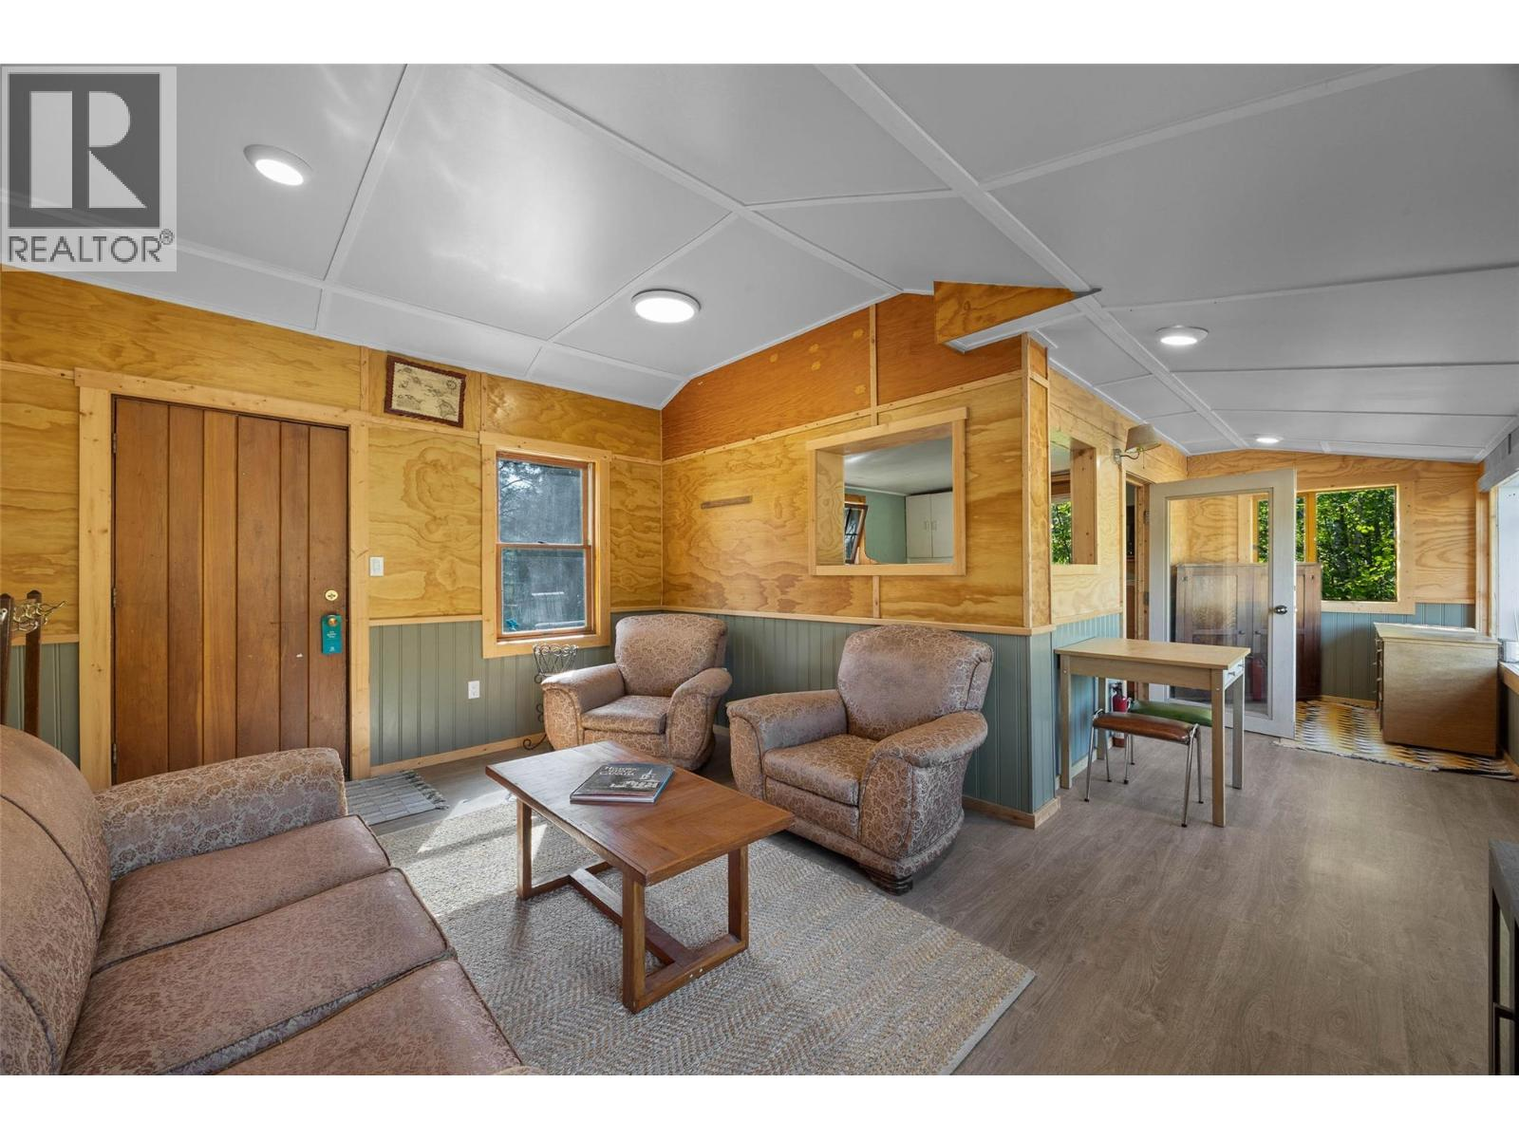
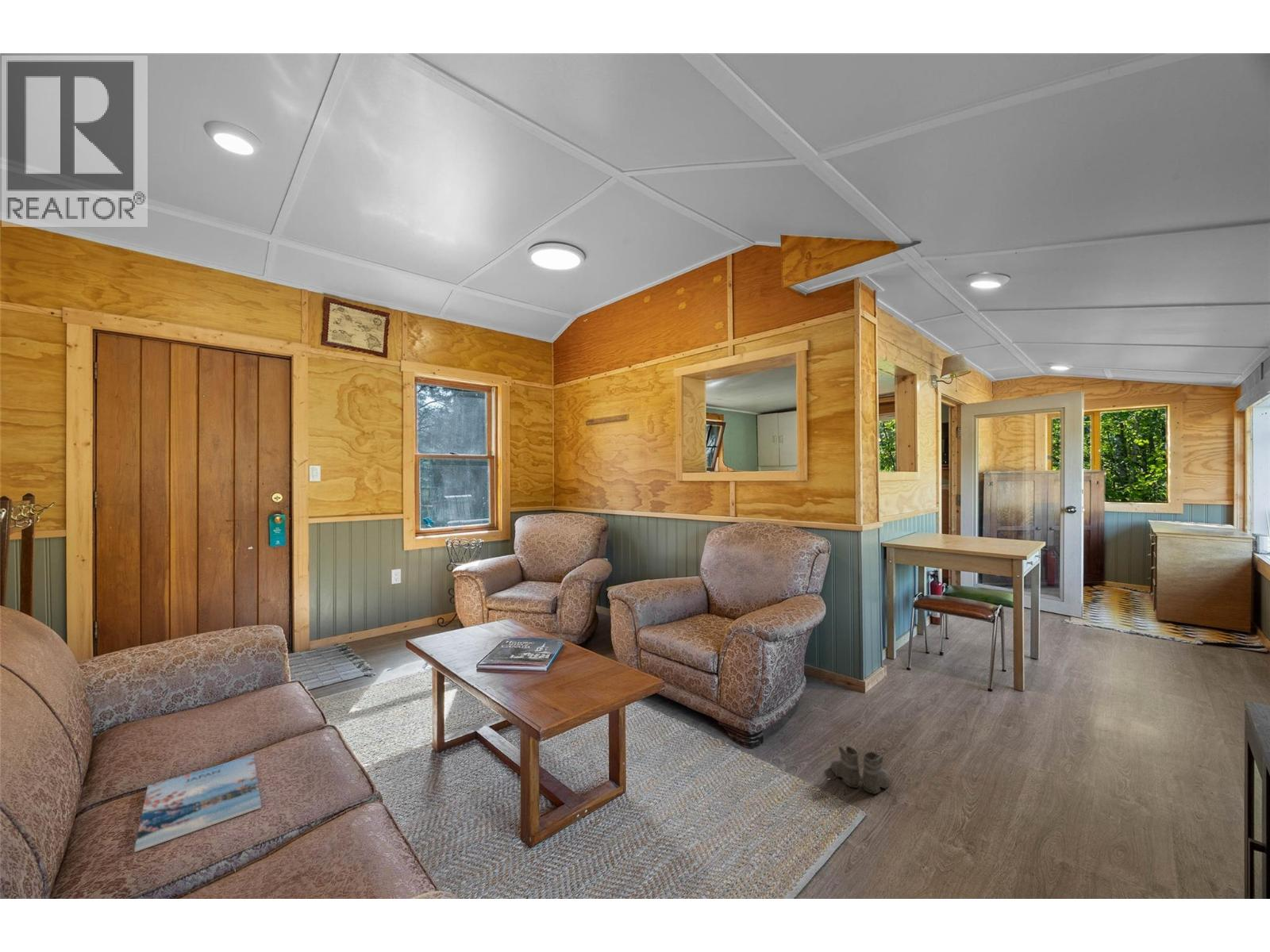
+ magazine [134,754,262,853]
+ boots [829,745,895,796]
